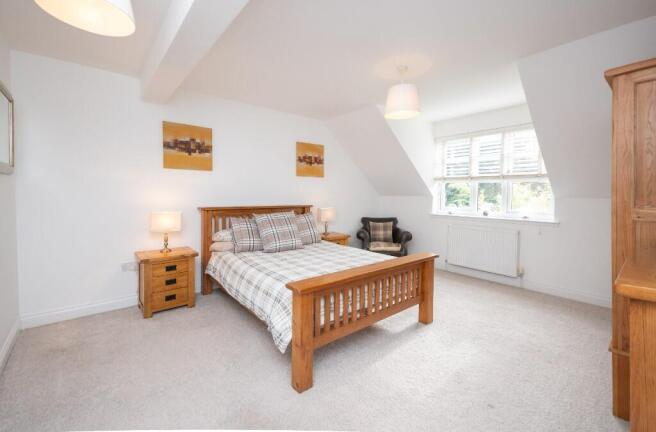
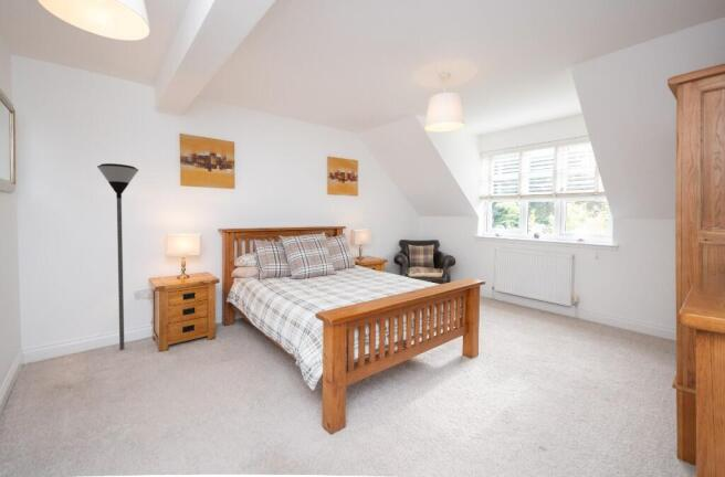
+ floor lamp [96,162,139,351]
